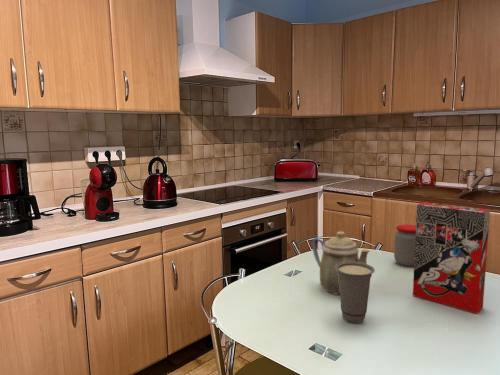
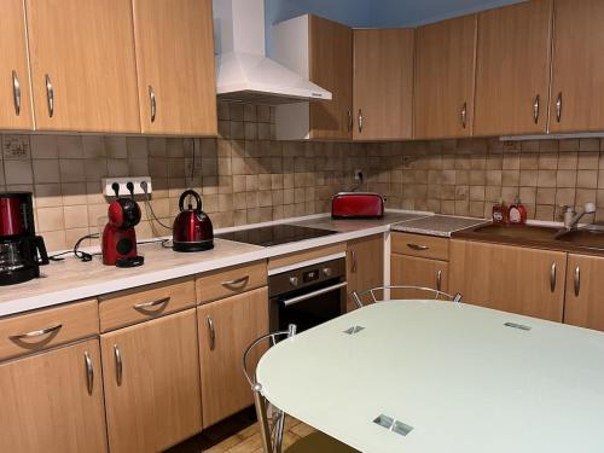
- cup [335,262,376,324]
- jar [393,224,416,267]
- teapot [312,230,371,295]
- cereal box [412,201,491,315]
